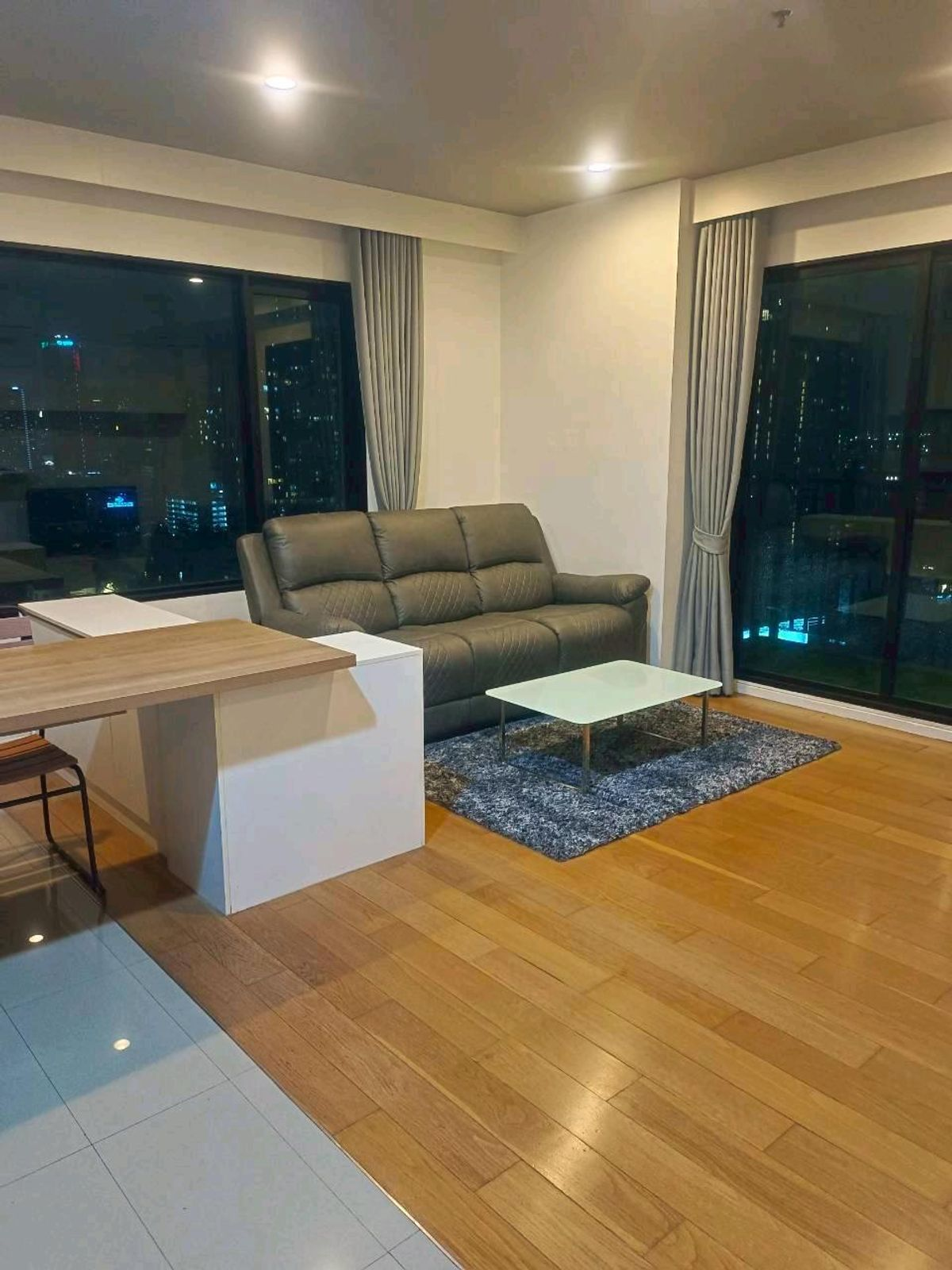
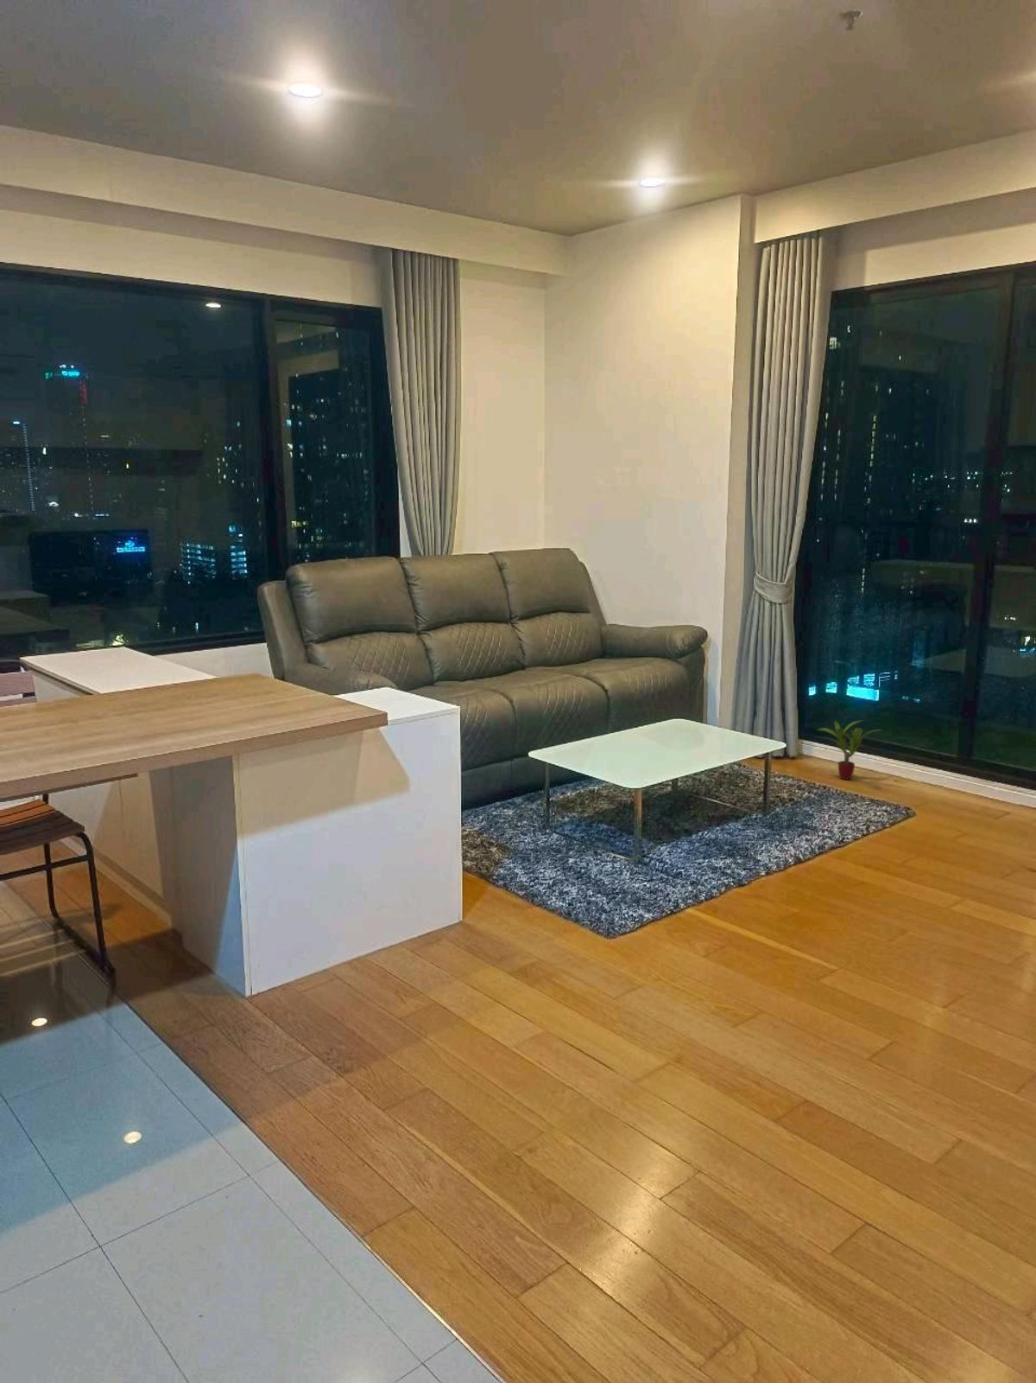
+ potted plant [816,719,883,781]
